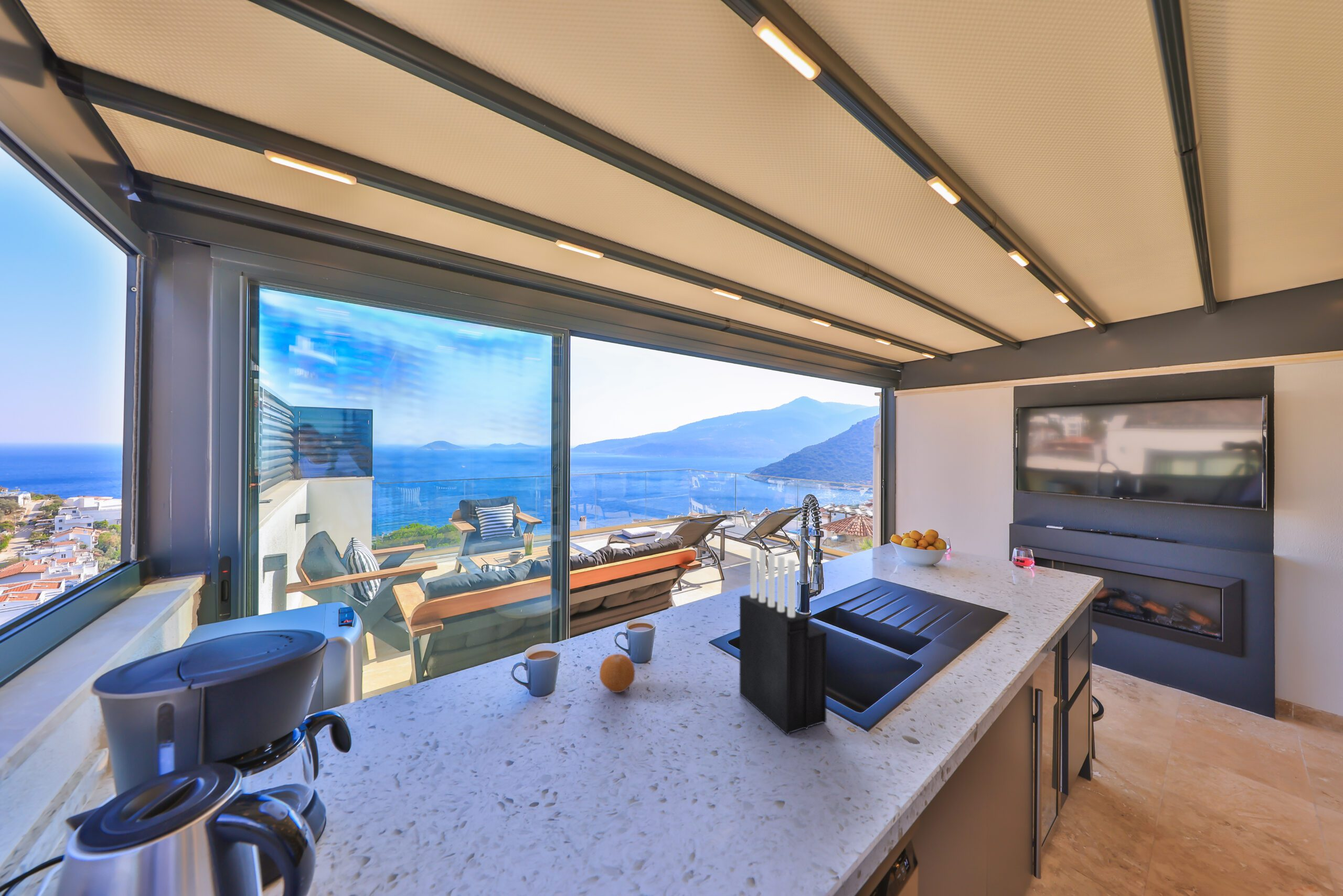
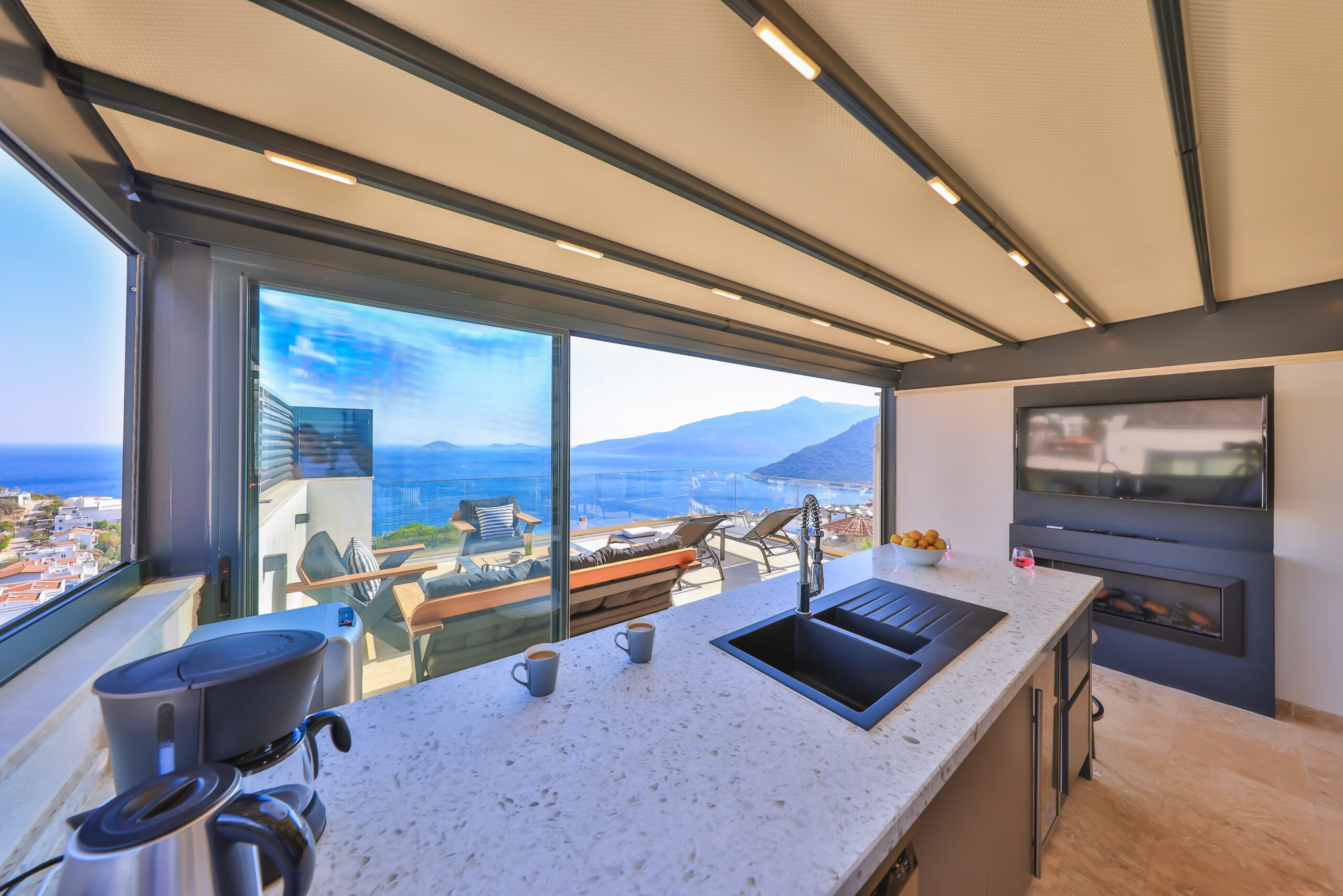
- knife block [739,547,827,736]
- fruit [599,653,635,693]
